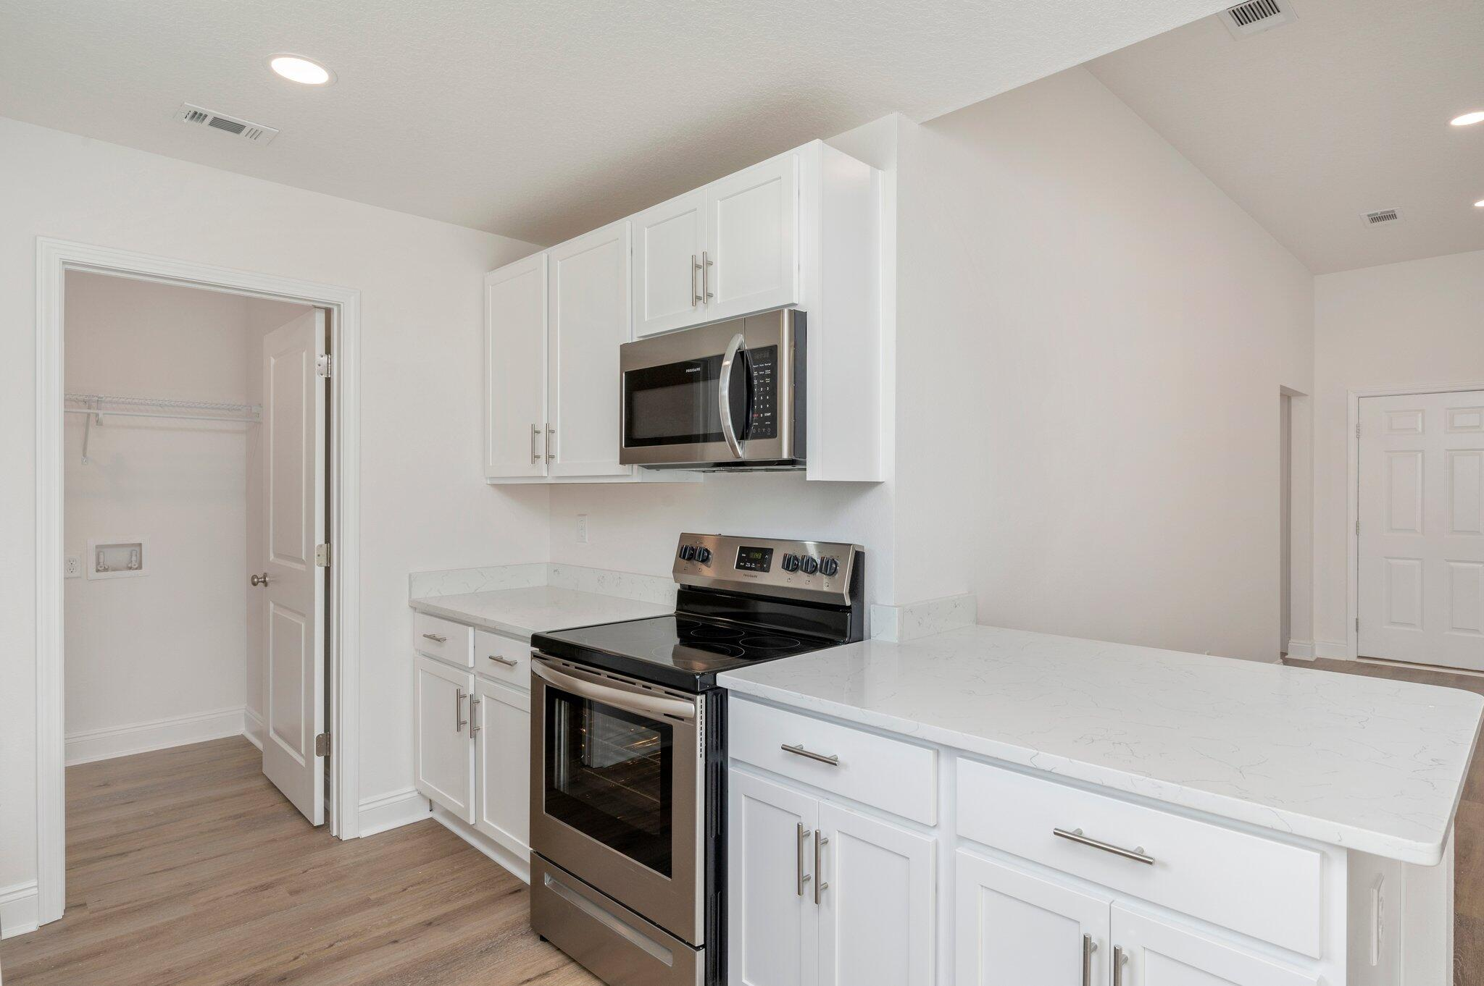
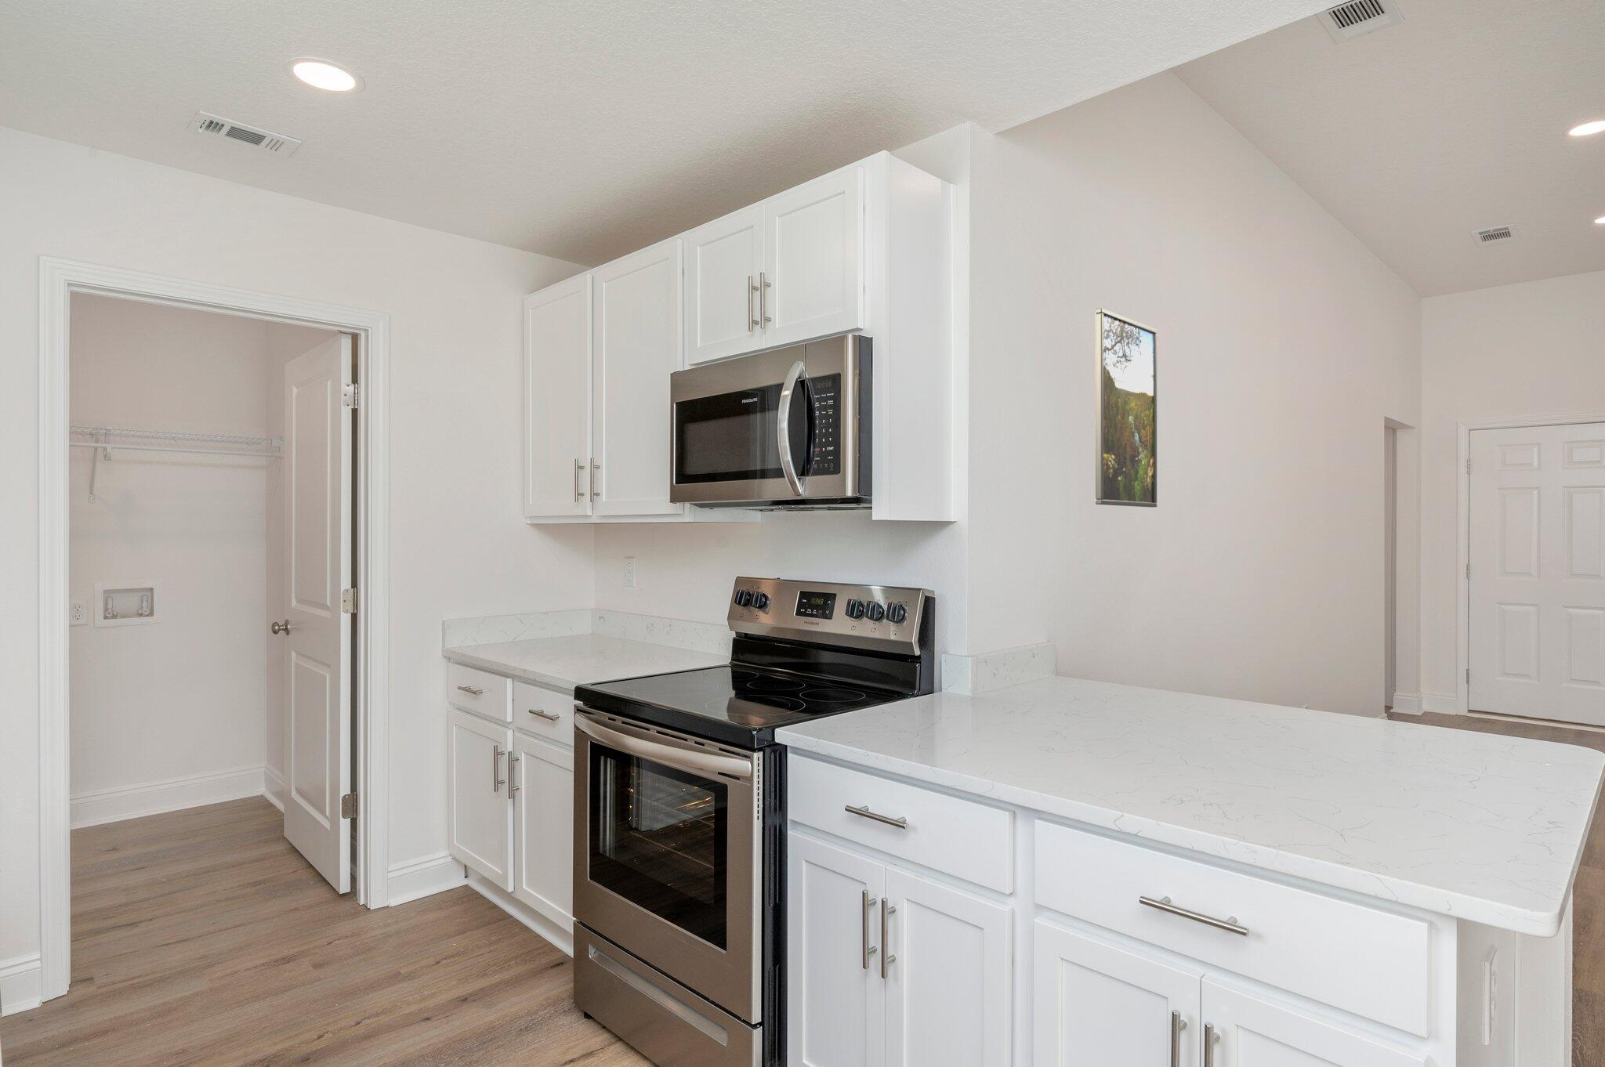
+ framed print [1095,307,1157,508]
